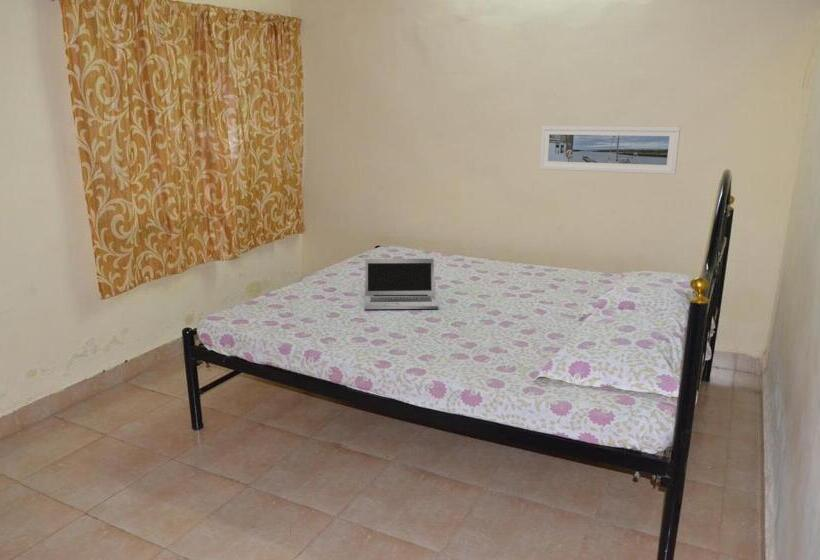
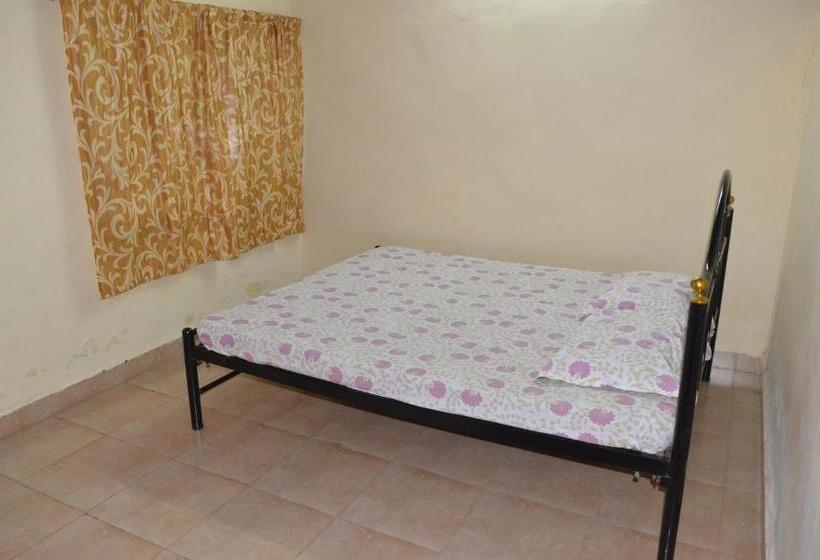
- laptop [364,258,439,310]
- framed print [538,125,681,175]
